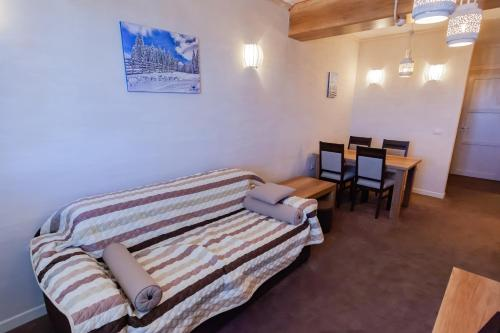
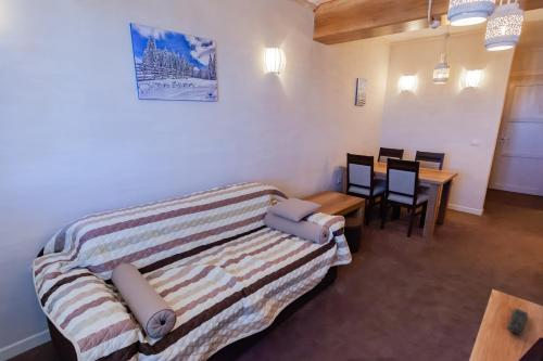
+ remote control [506,308,529,336]
